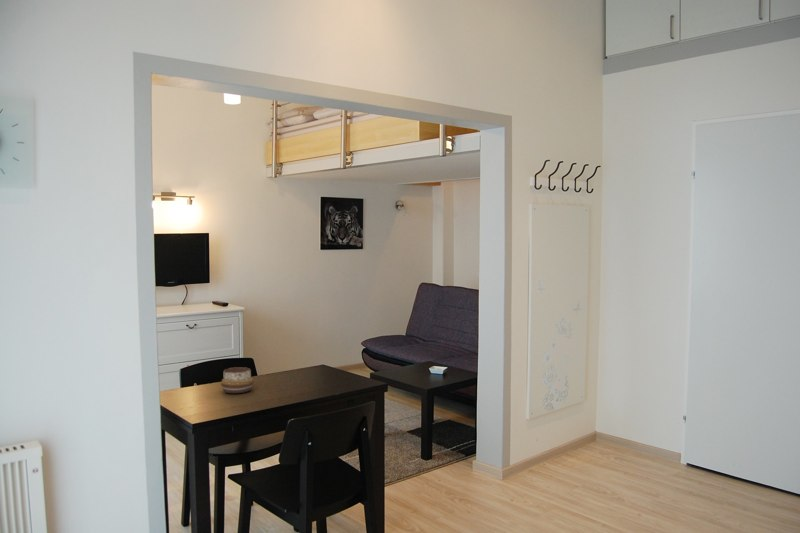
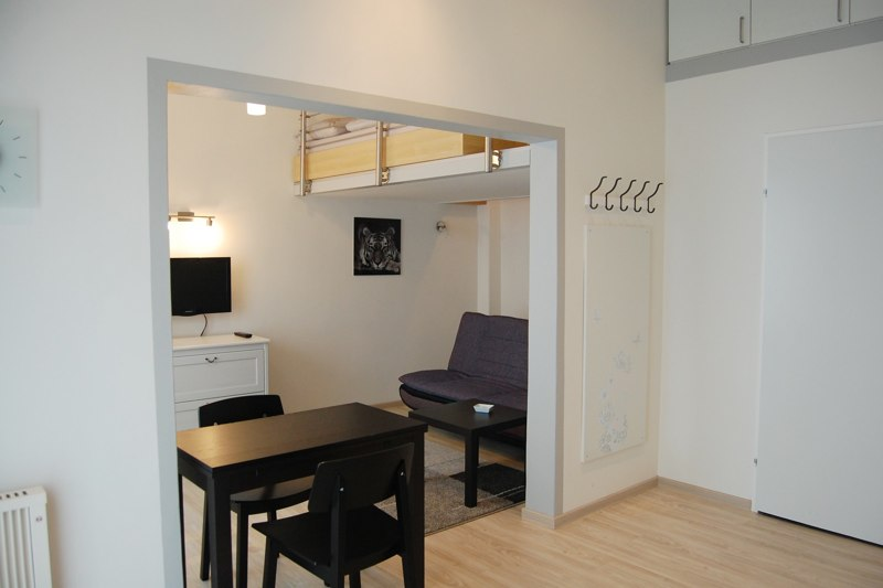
- decorative bowl [220,366,255,394]
